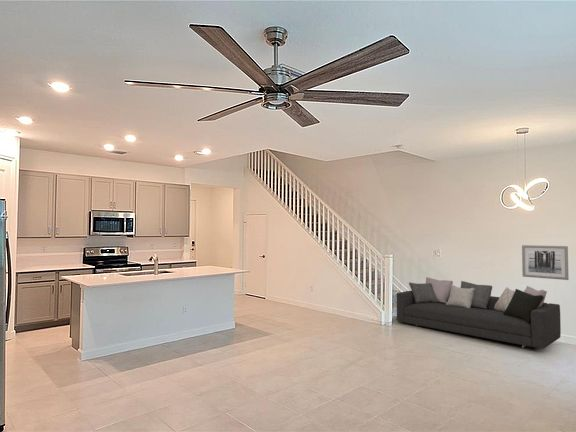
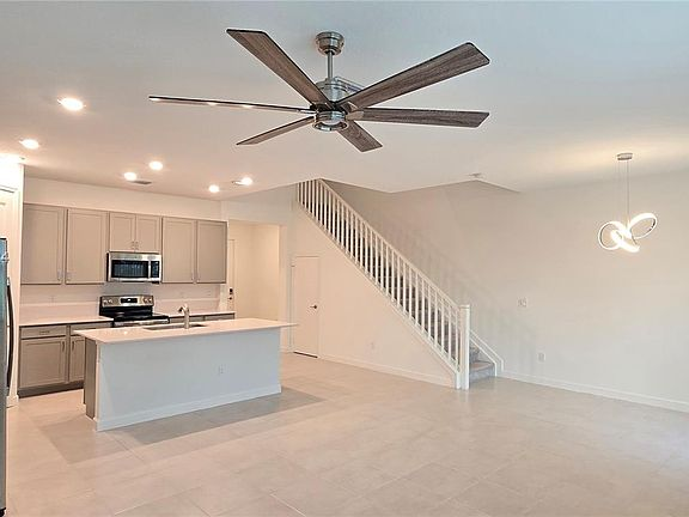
- wall art [521,244,570,281]
- sofa [396,276,562,350]
